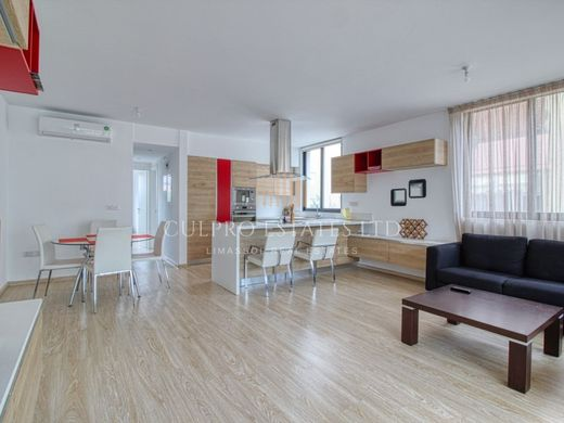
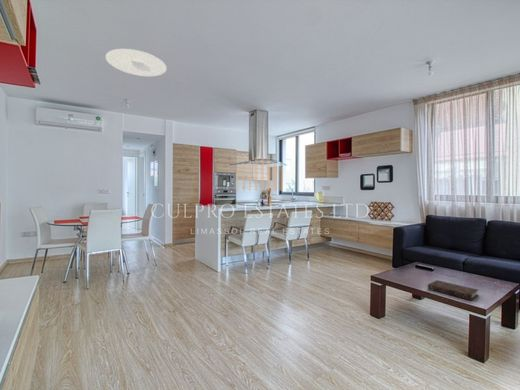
+ ceiling light [105,48,168,77]
+ book [427,279,479,301]
